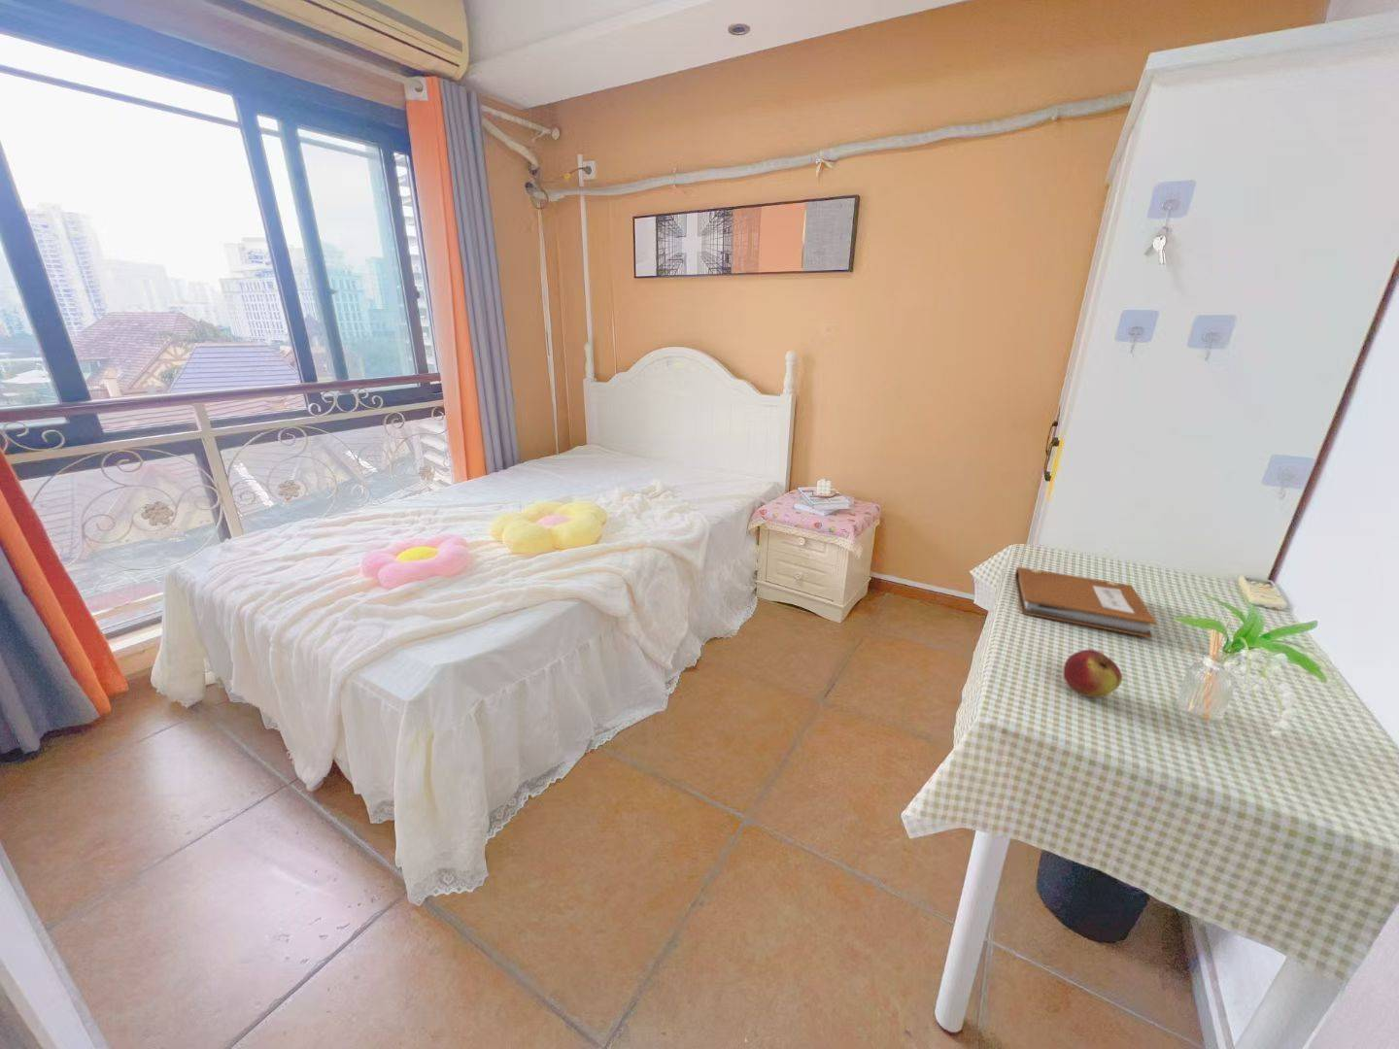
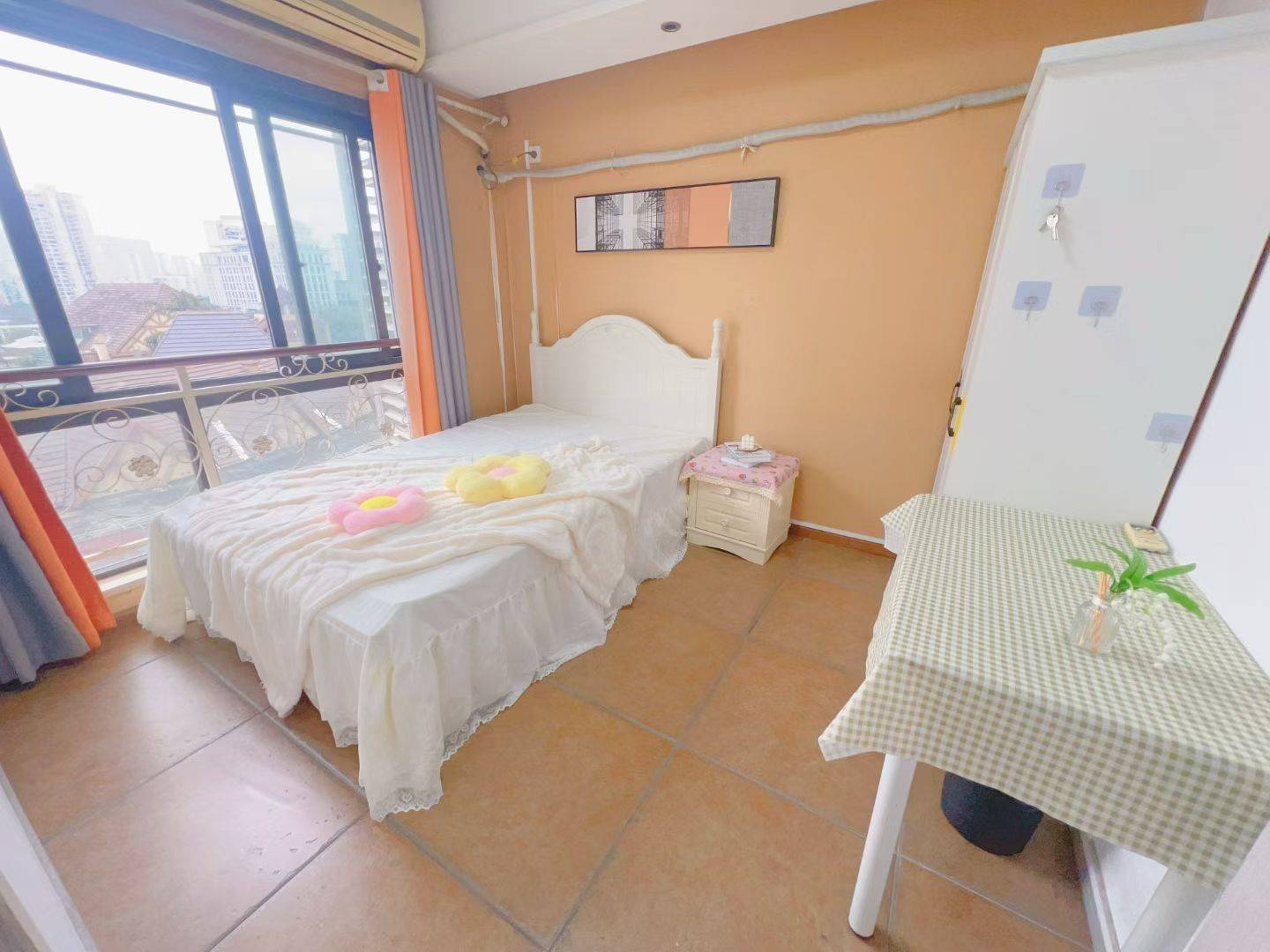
- notebook [1015,566,1158,639]
- apple [1062,649,1124,699]
